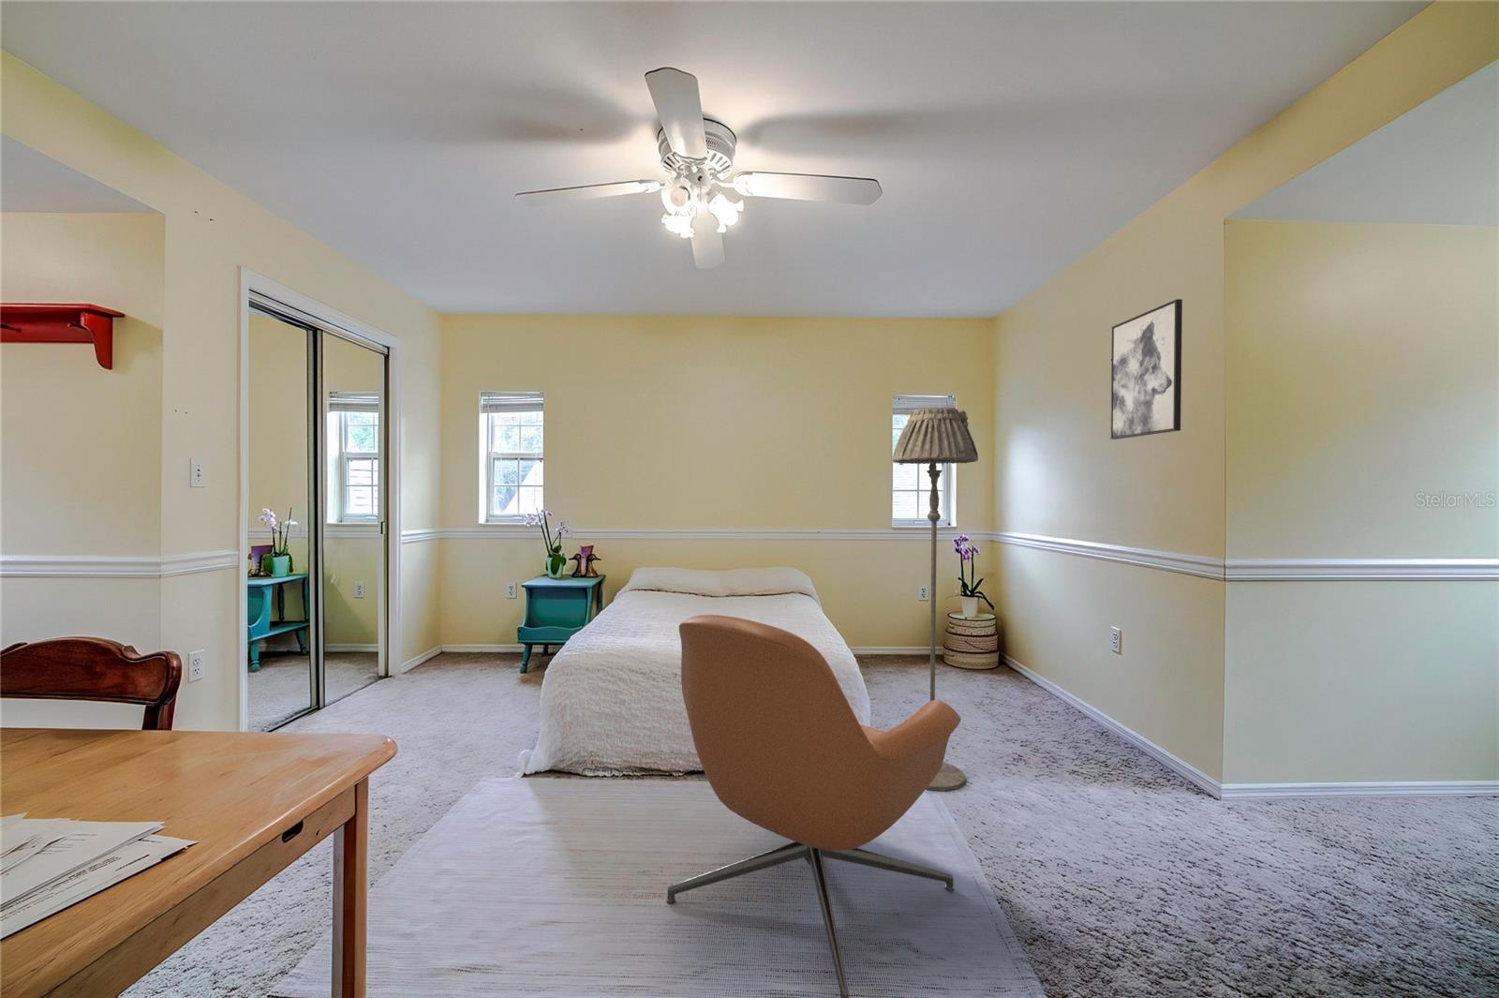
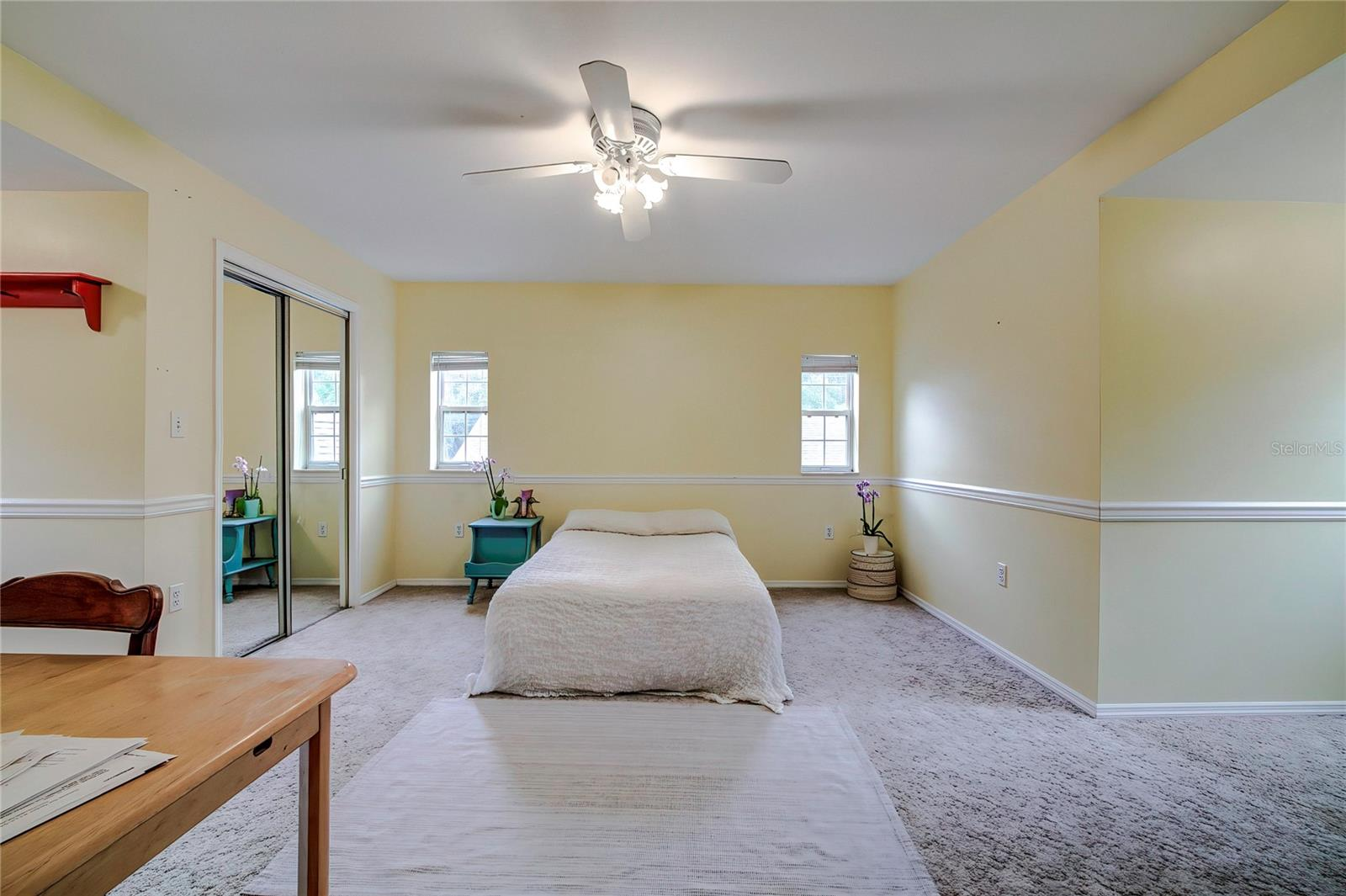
- floor lamp [892,407,979,792]
- armchair [666,614,962,998]
- wall art [1109,299,1183,440]
